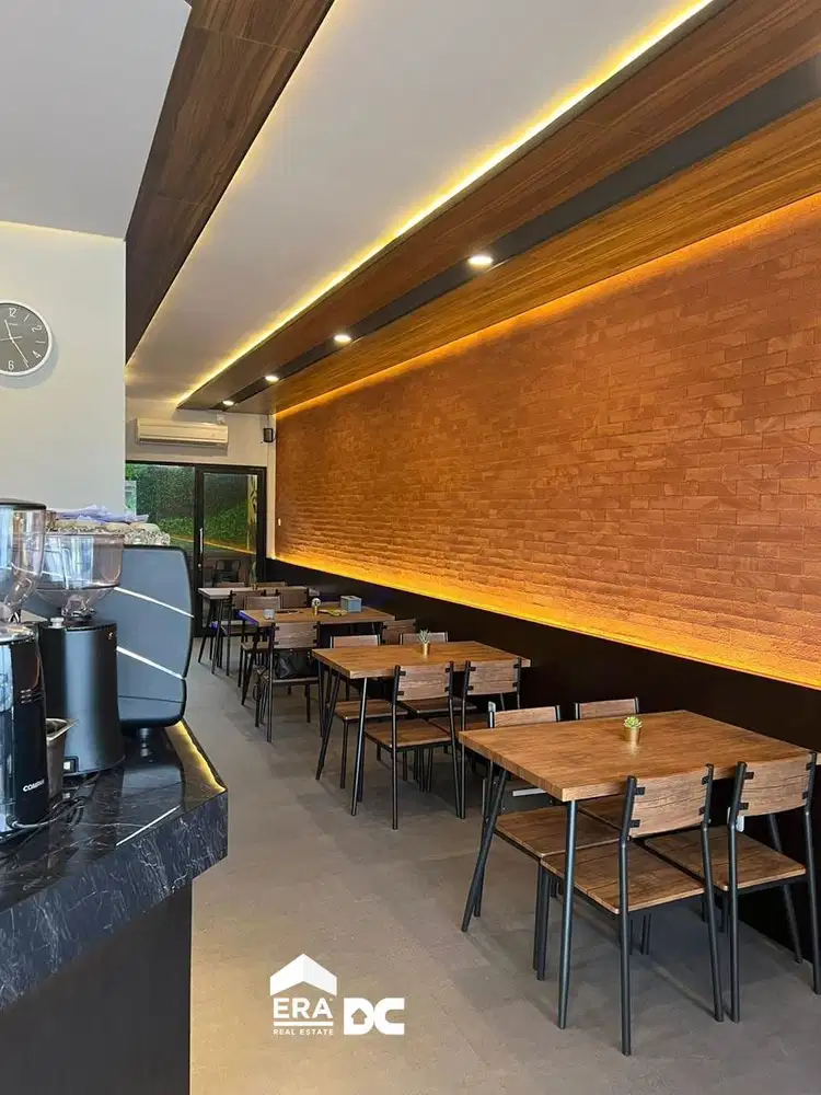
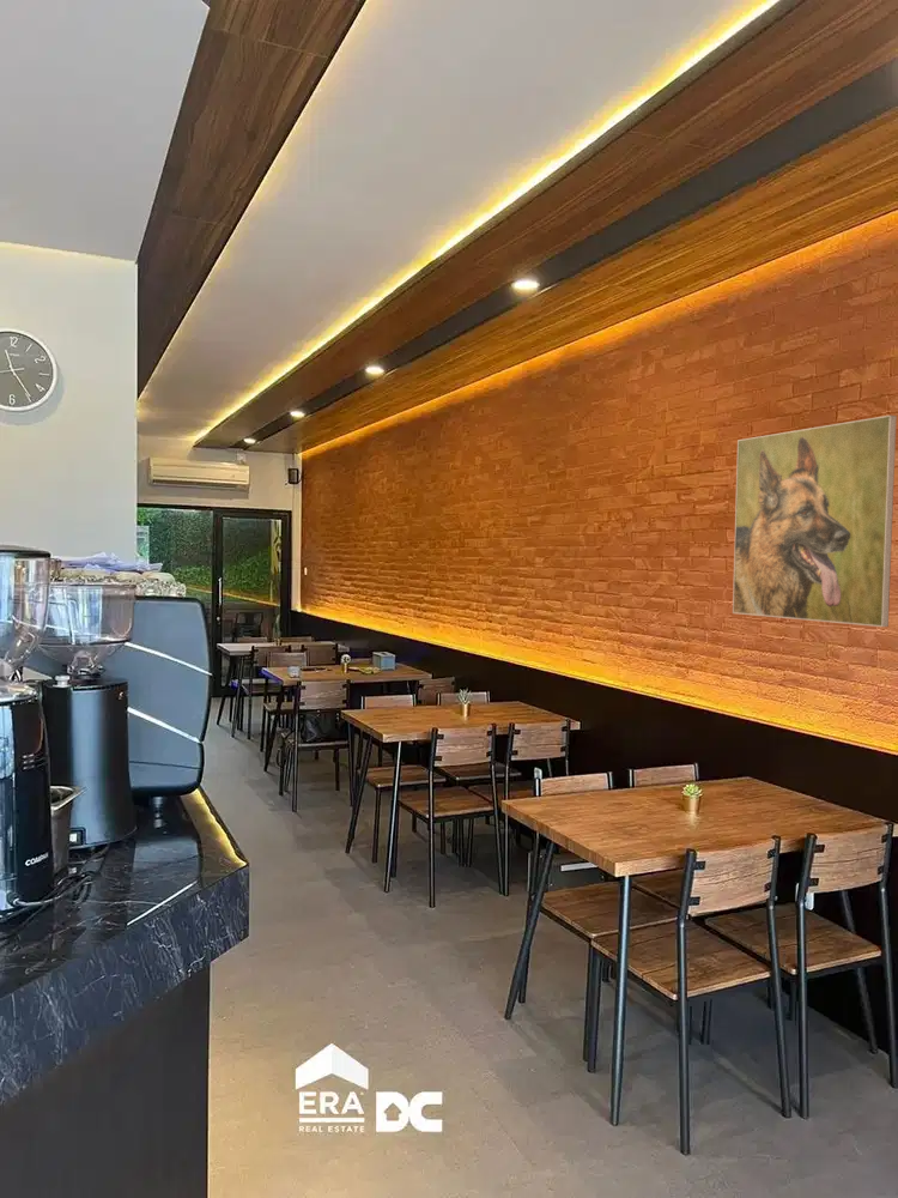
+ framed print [732,415,898,628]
